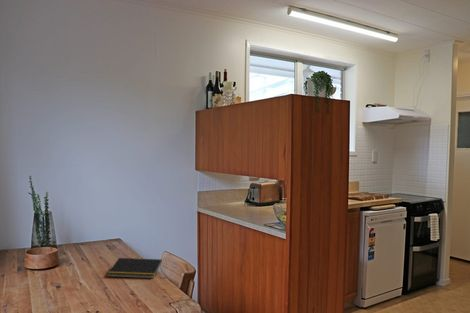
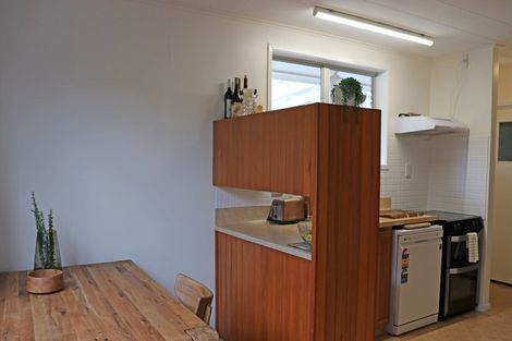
- notepad [106,257,163,279]
